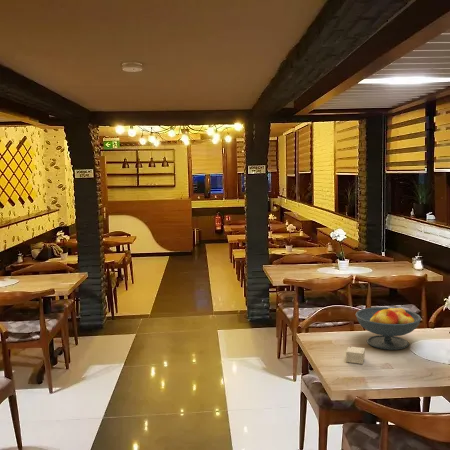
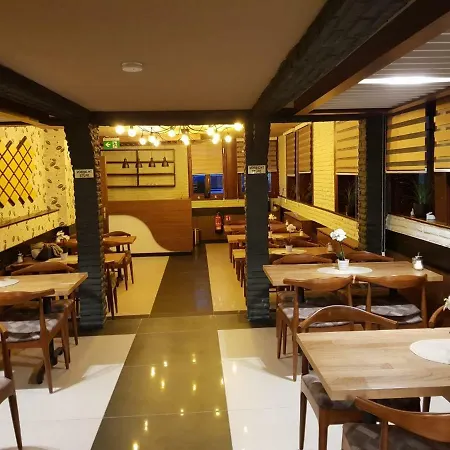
- fruit bowl [355,306,422,351]
- small box [345,346,366,365]
